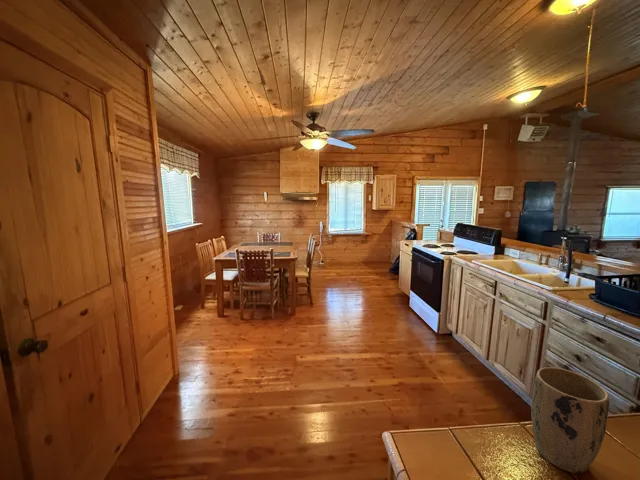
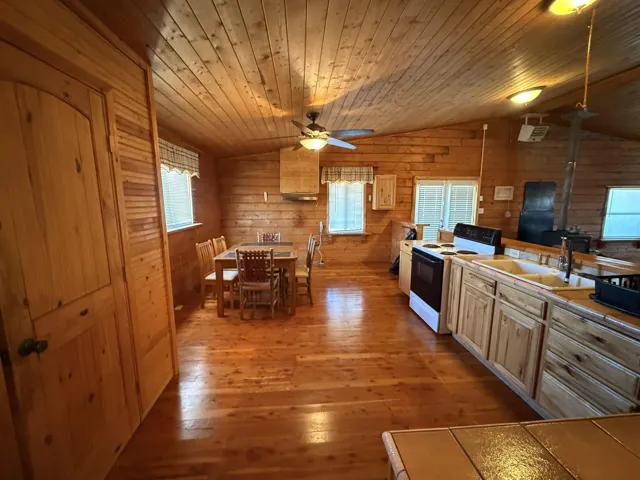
- plant pot [530,366,610,474]
